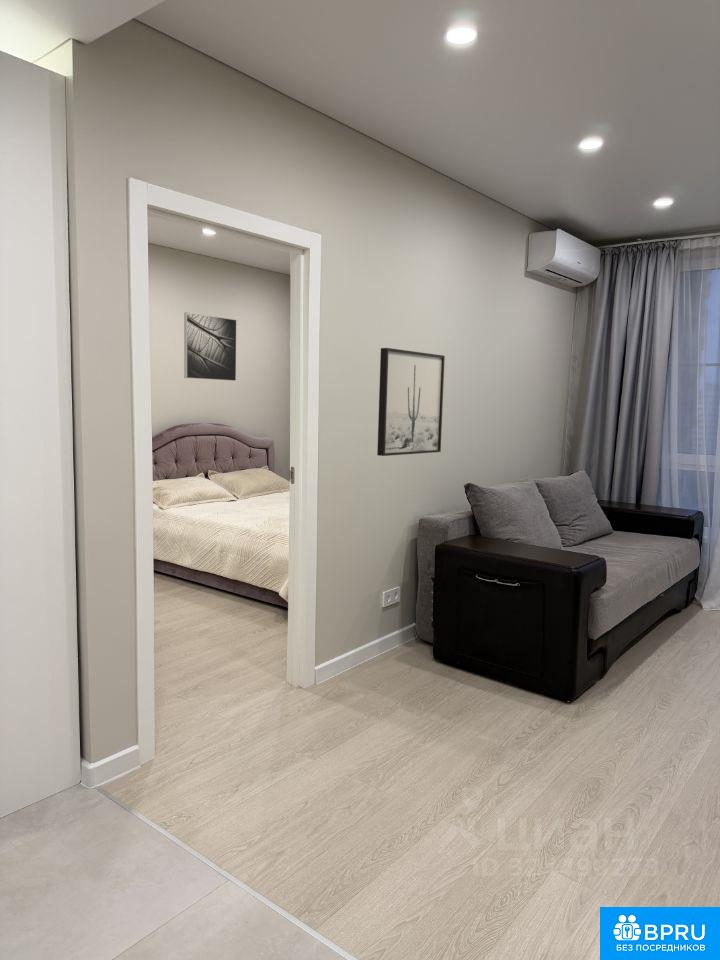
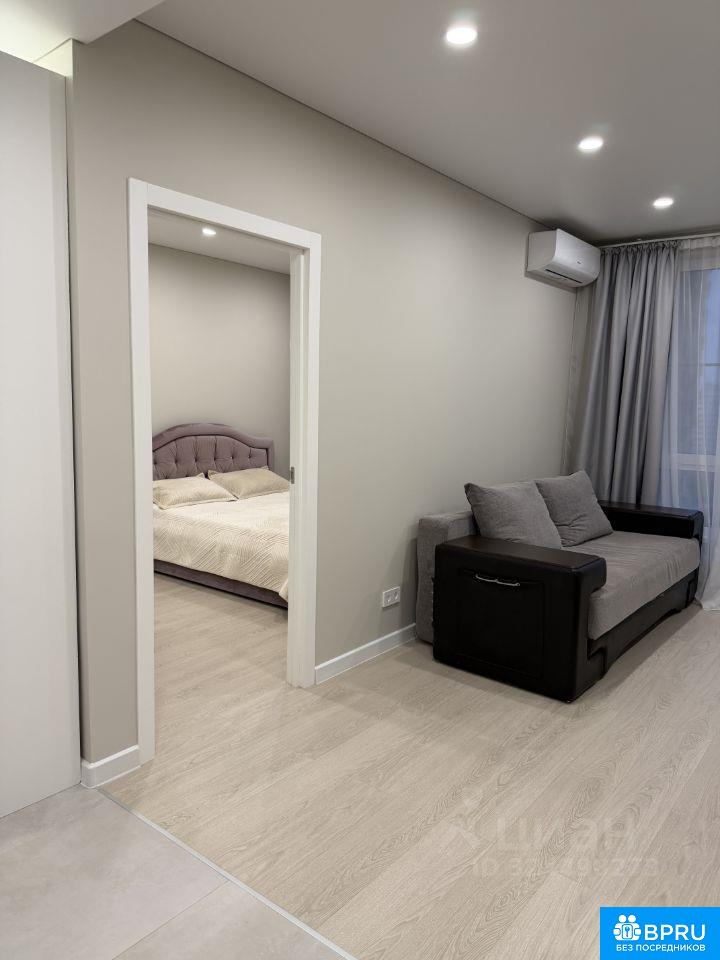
- wall art [376,347,446,457]
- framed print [183,311,238,382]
